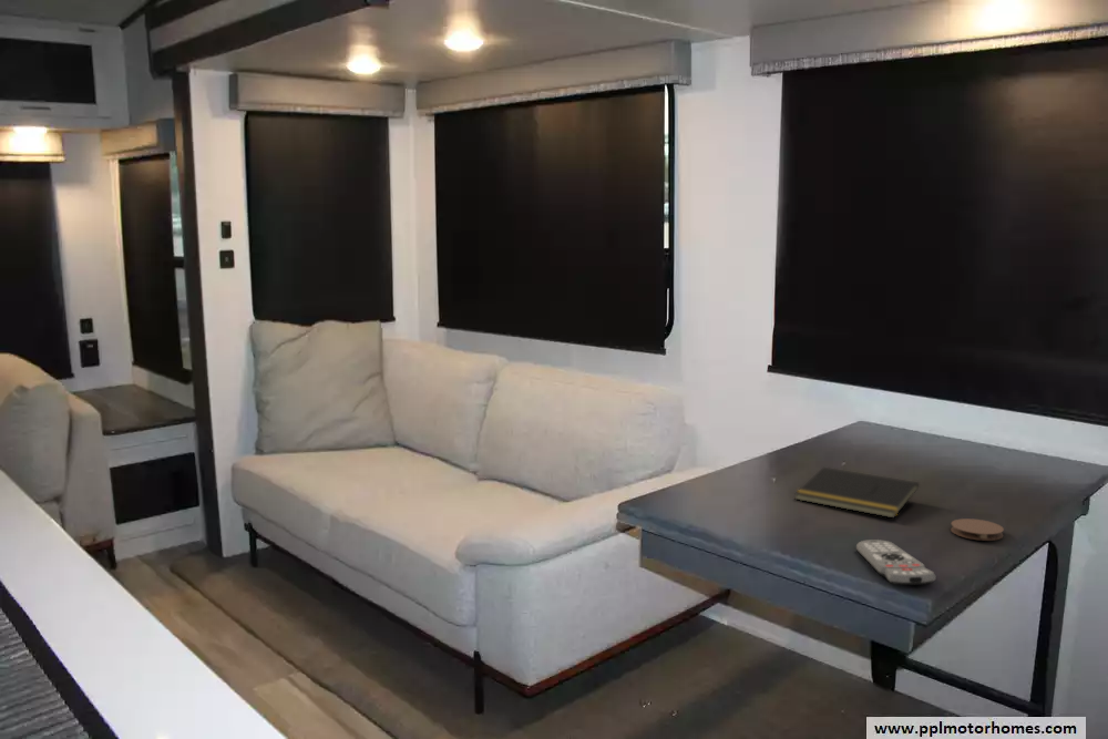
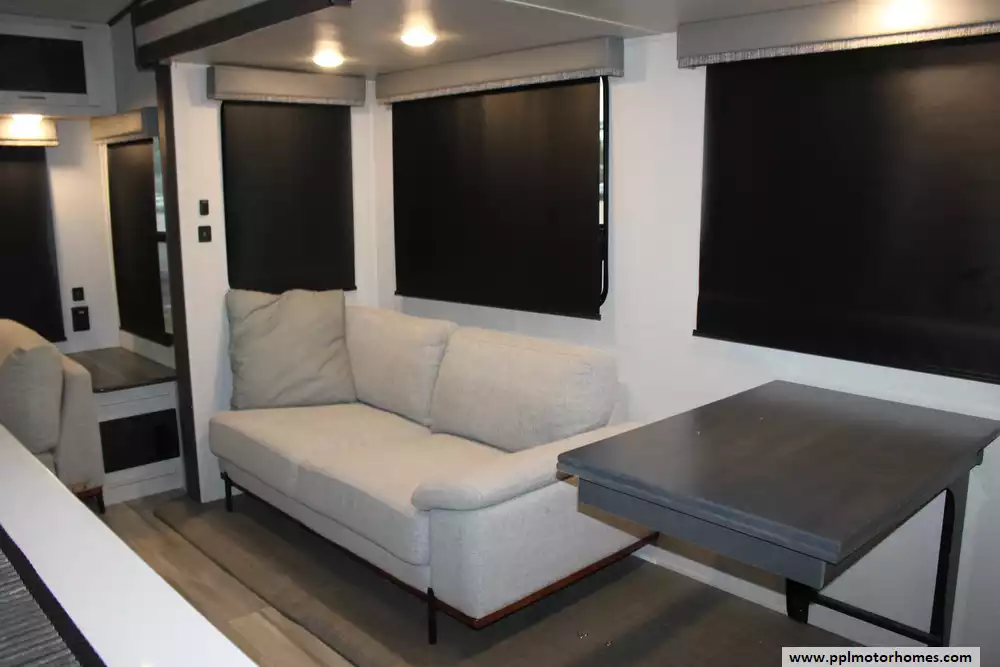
- notepad [793,466,920,519]
- remote control [855,538,937,586]
- coaster [950,517,1005,542]
